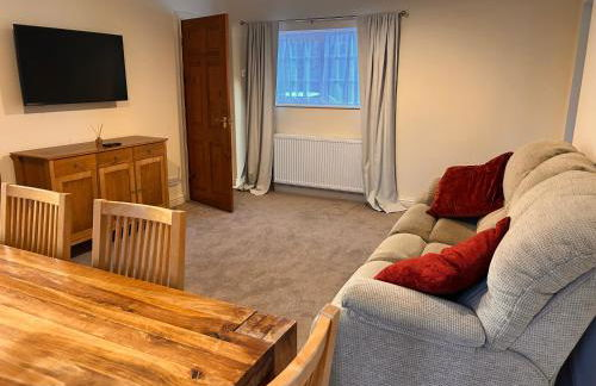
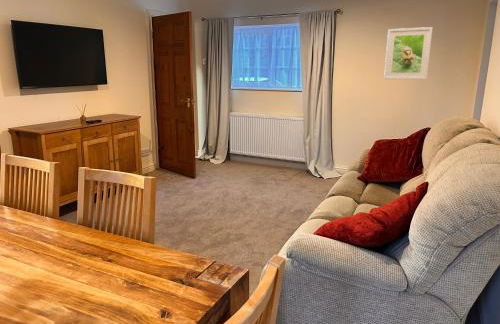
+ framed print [383,26,433,80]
